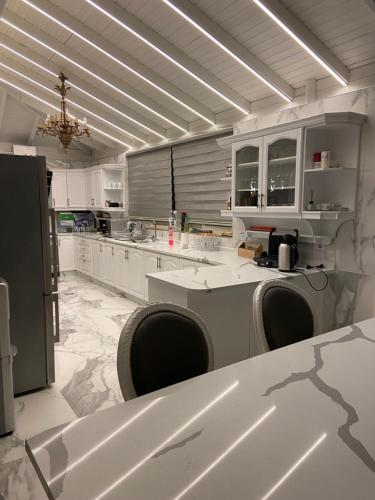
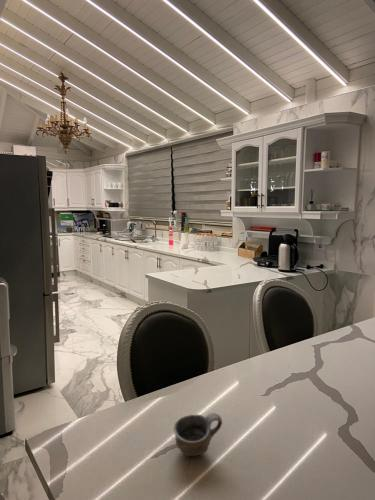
+ cup [172,412,223,457]
